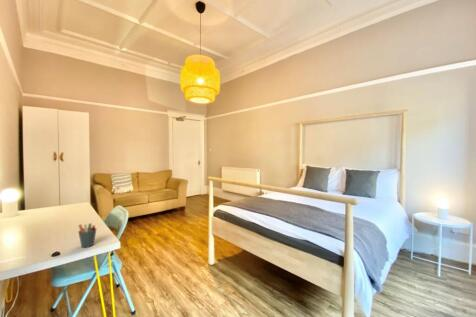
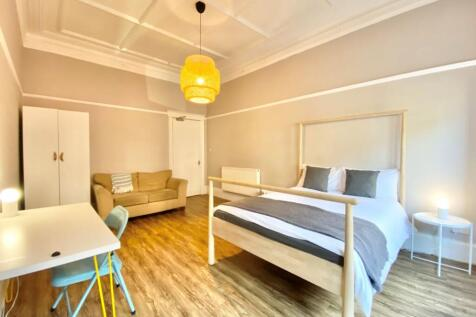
- pen holder [77,222,97,248]
